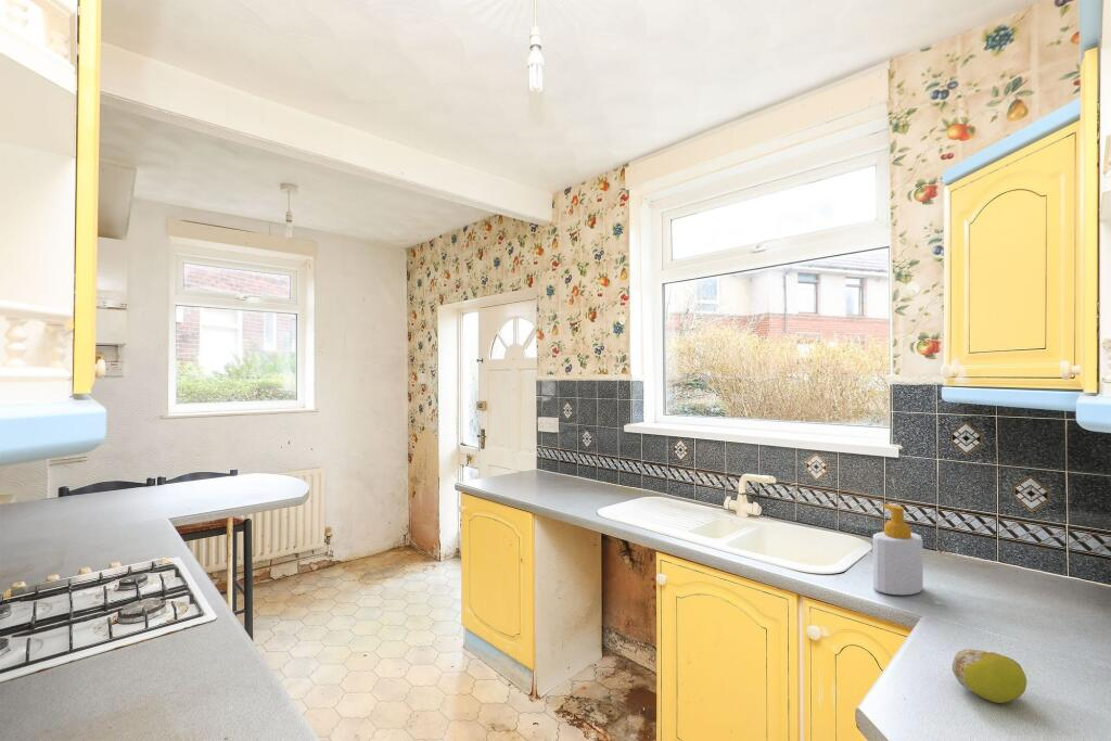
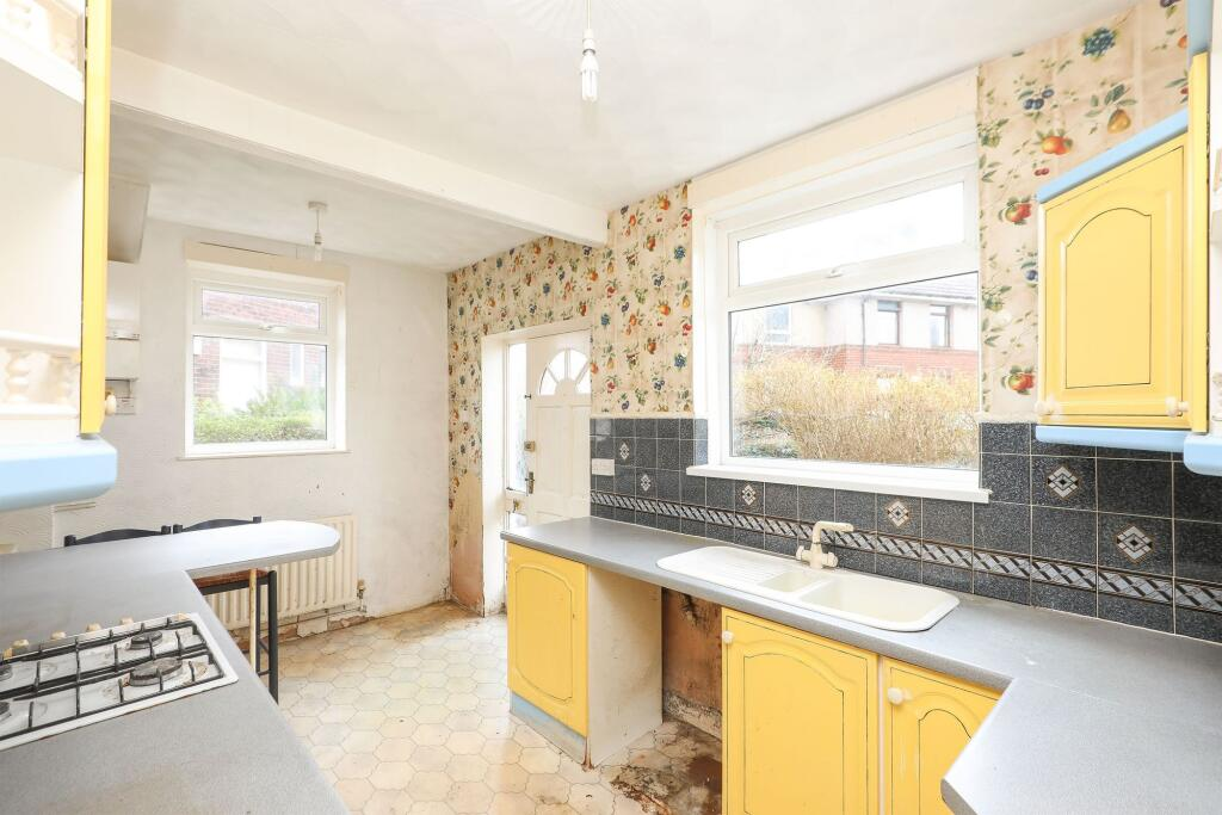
- fruit [952,648,1027,704]
- soap bottle [872,503,924,596]
